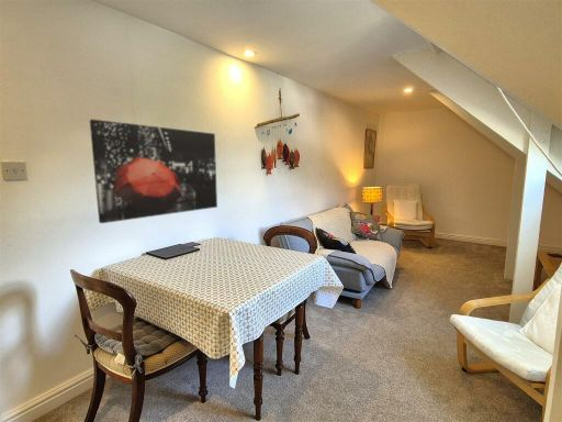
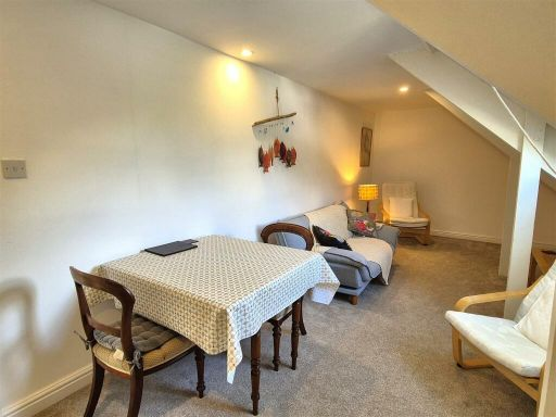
- wall art [89,119,218,224]
